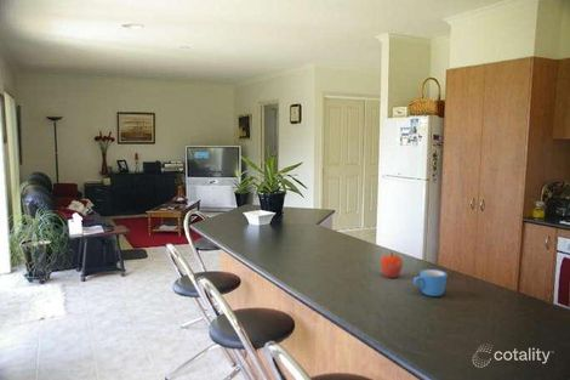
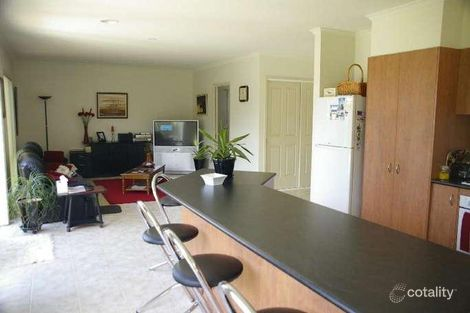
- mug [412,268,449,297]
- apple [380,251,404,279]
